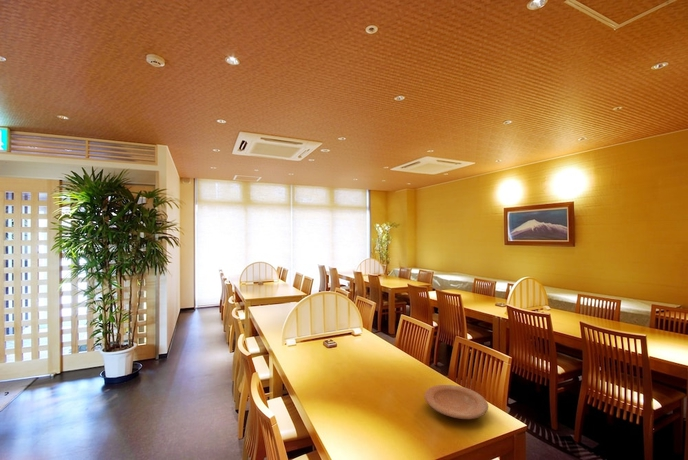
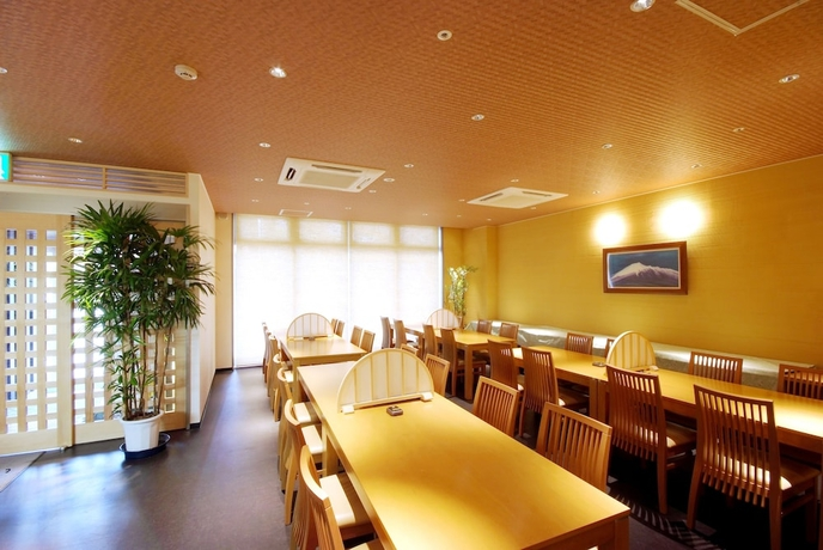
- plate [424,384,489,420]
